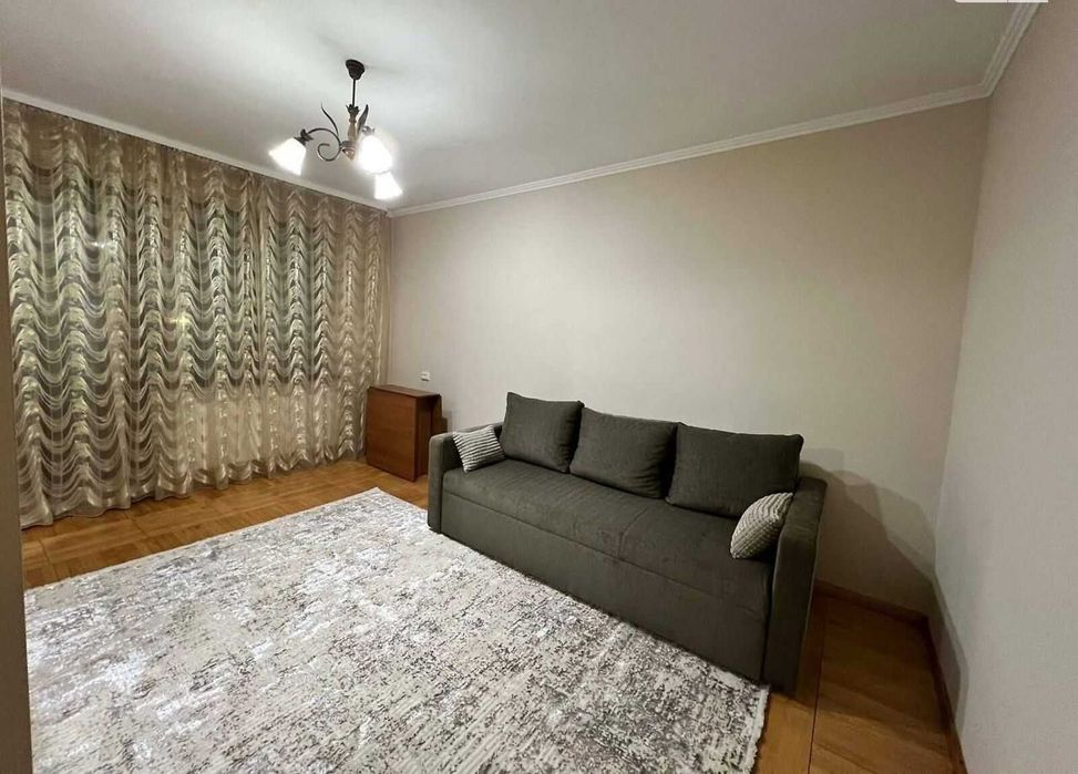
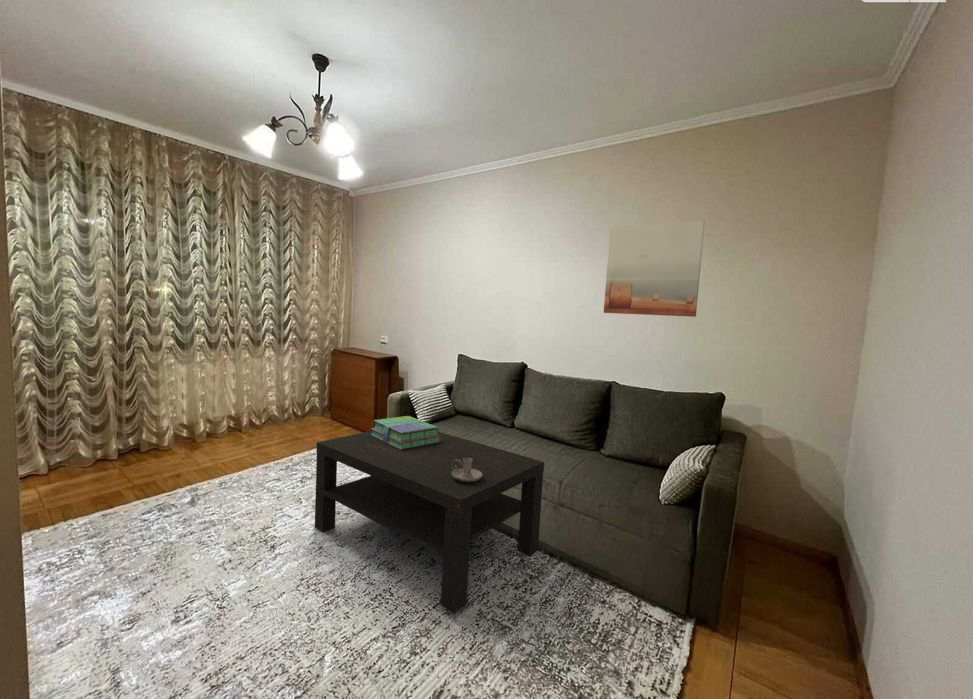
+ wall art [603,219,706,318]
+ candle holder [452,458,482,482]
+ coffee table [314,430,545,614]
+ stack of books [370,415,440,450]
